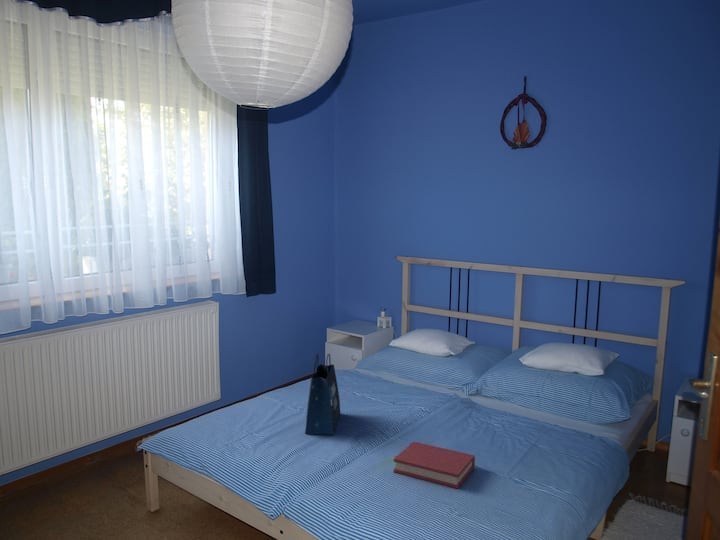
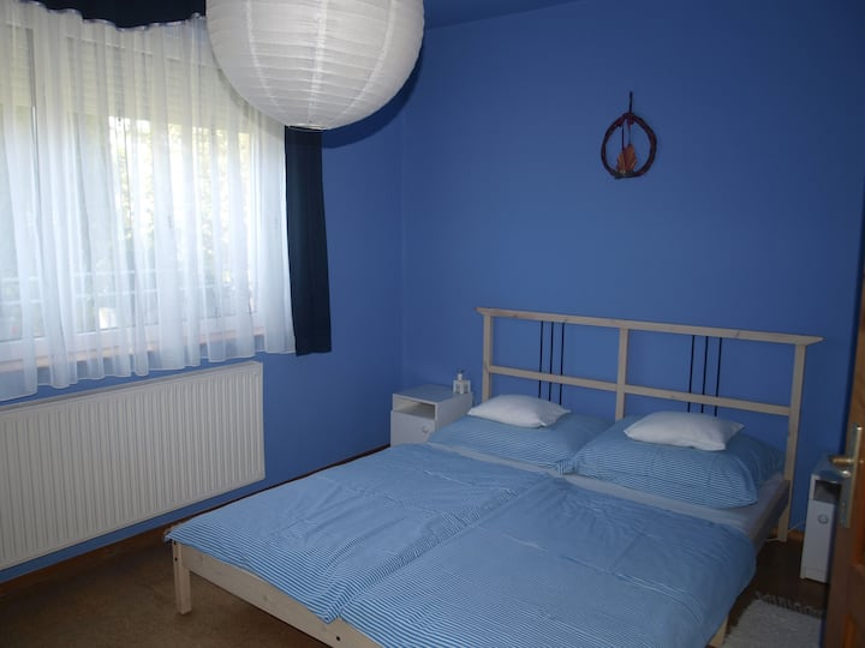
- tote bag [304,352,341,436]
- hardback book [393,441,476,489]
